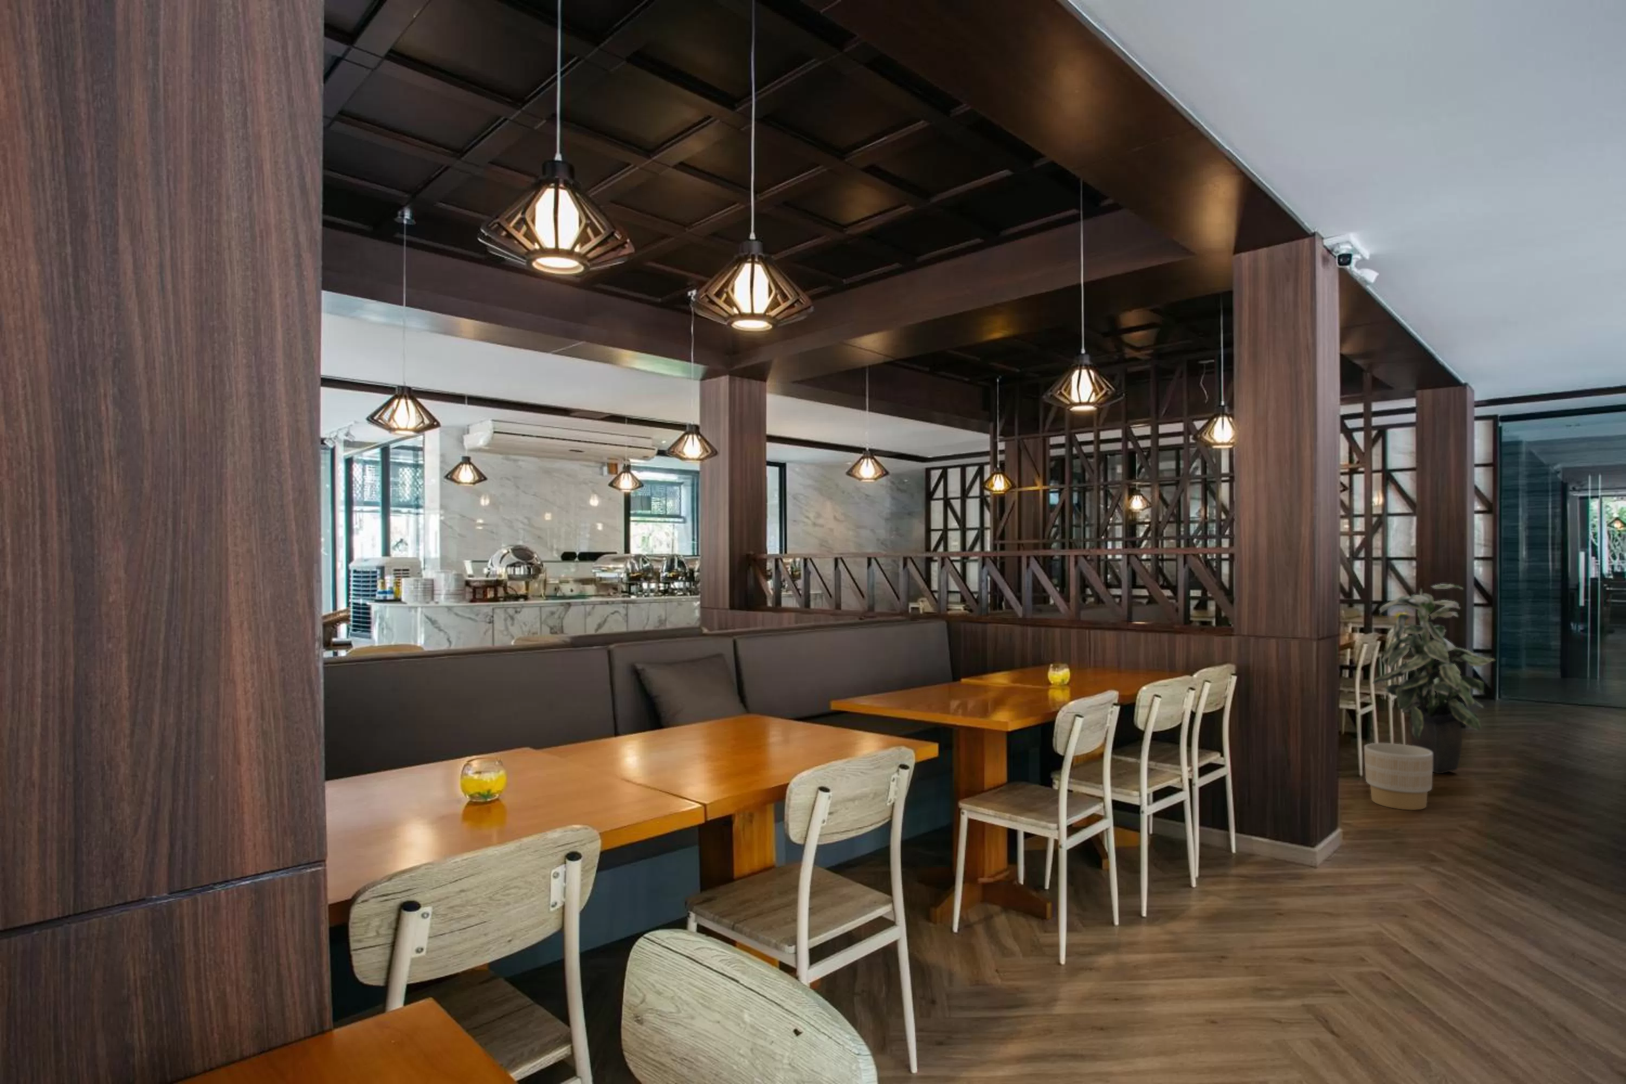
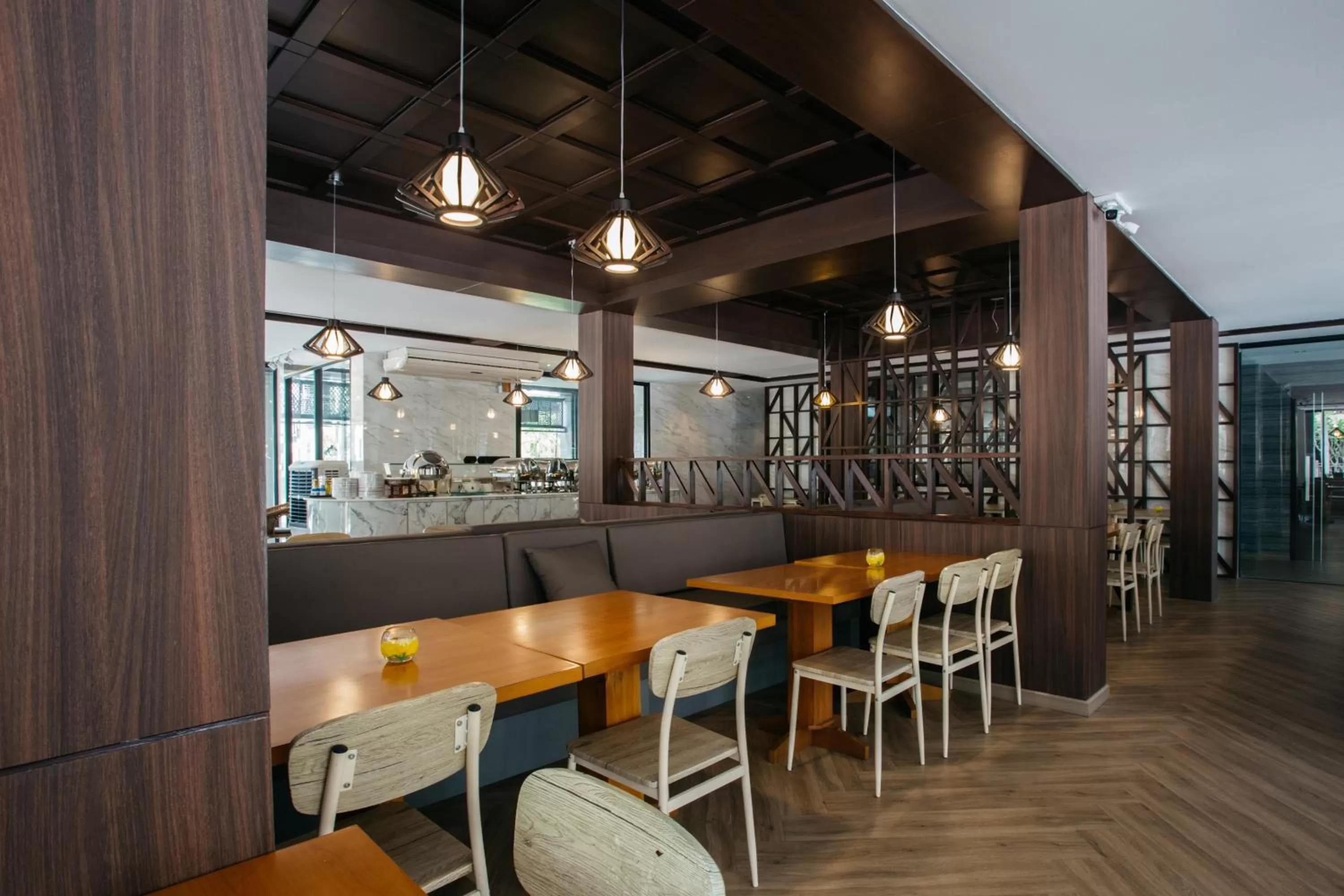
- planter [1363,743,1434,811]
- indoor plant [1372,583,1495,774]
